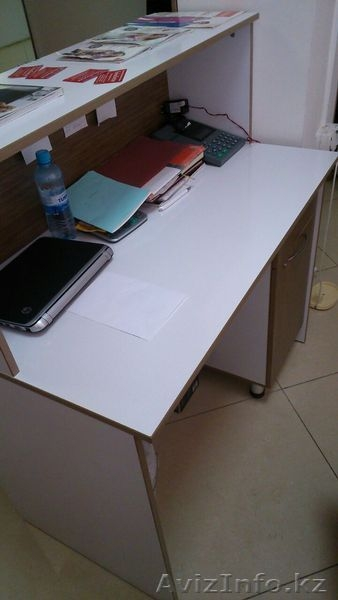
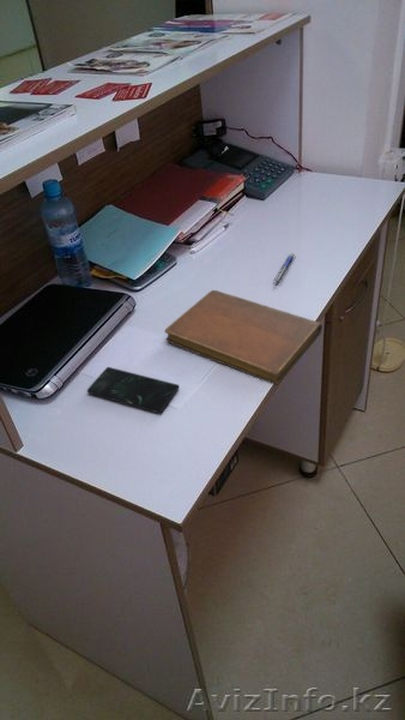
+ notebook [164,289,324,386]
+ smartphone [86,366,180,414]
+ pen [272,252,297,283]
